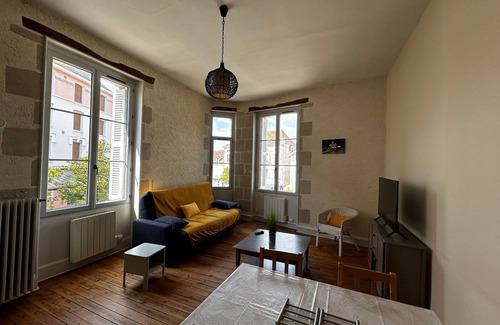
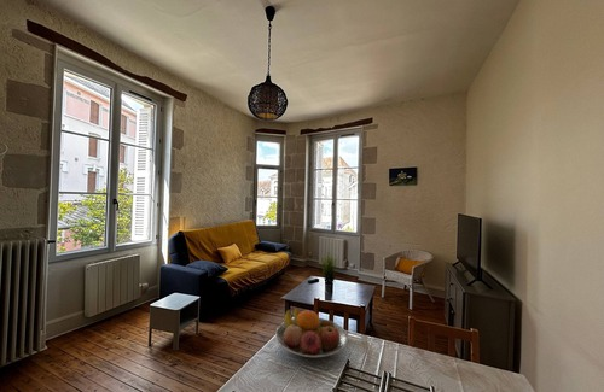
+ fruit bowl [274,306,349,358]
